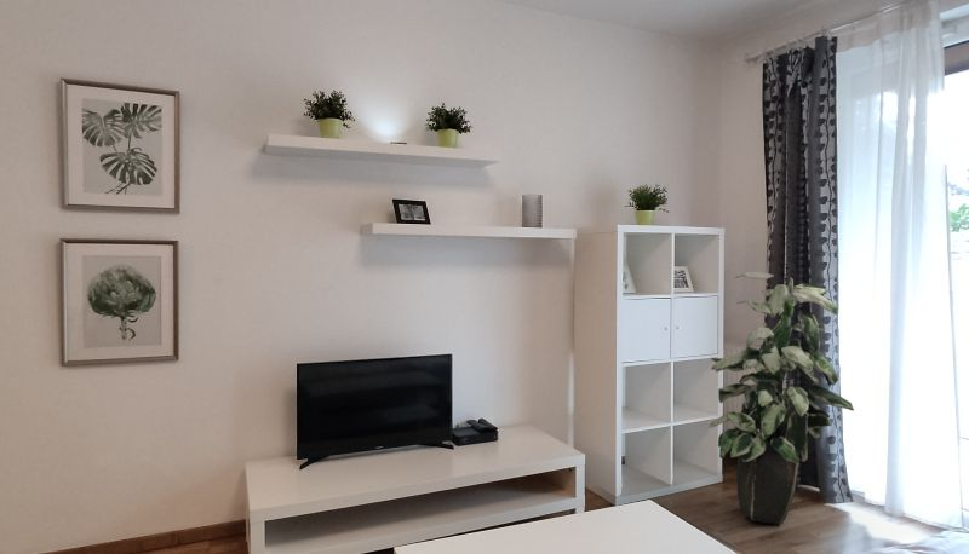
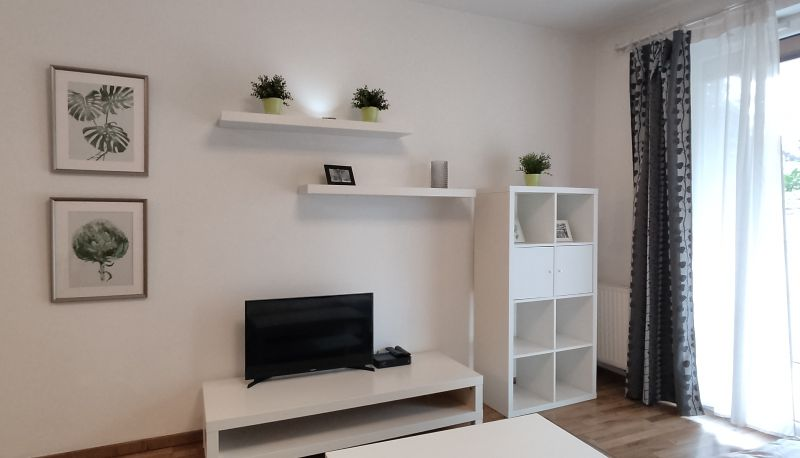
- indoor plant [707,271,855,526]
